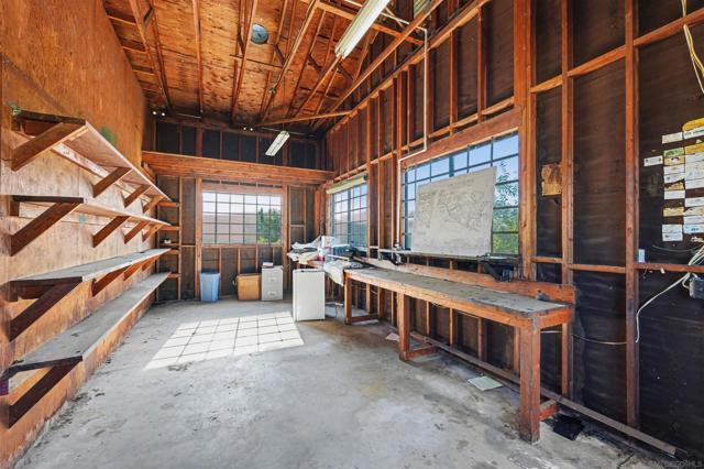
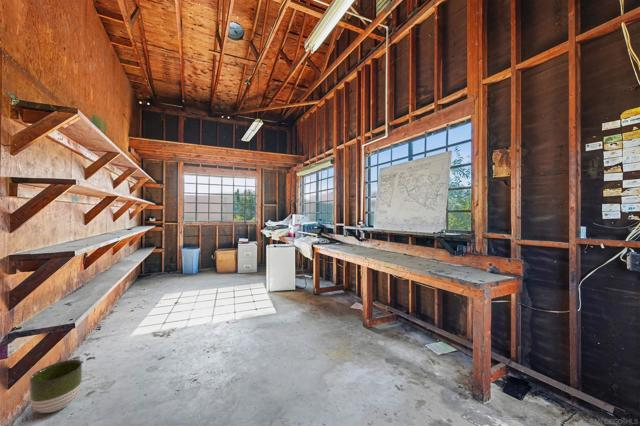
+ planter [29,359,83,414]
